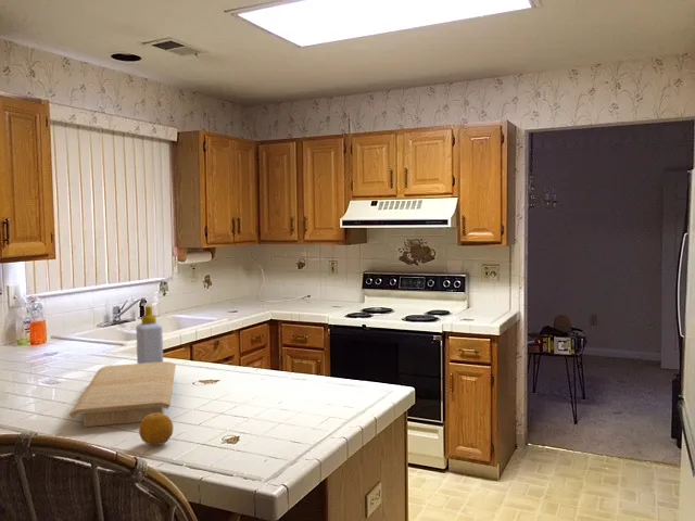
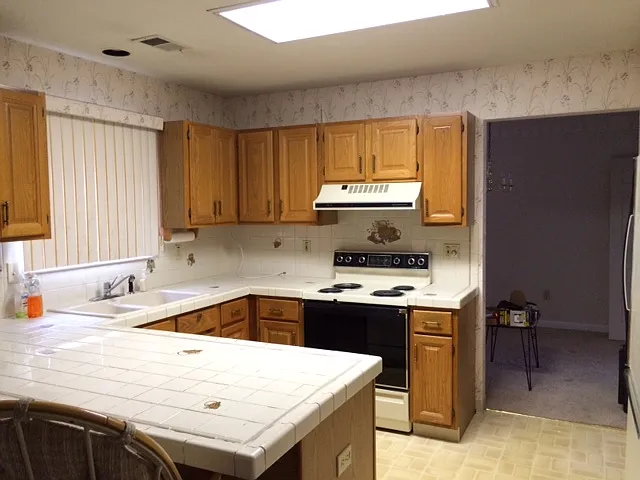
- soap bottle [135,305,164,364]
- fruit [138,412,174,446]
- cutting board [67,360,177,428]
